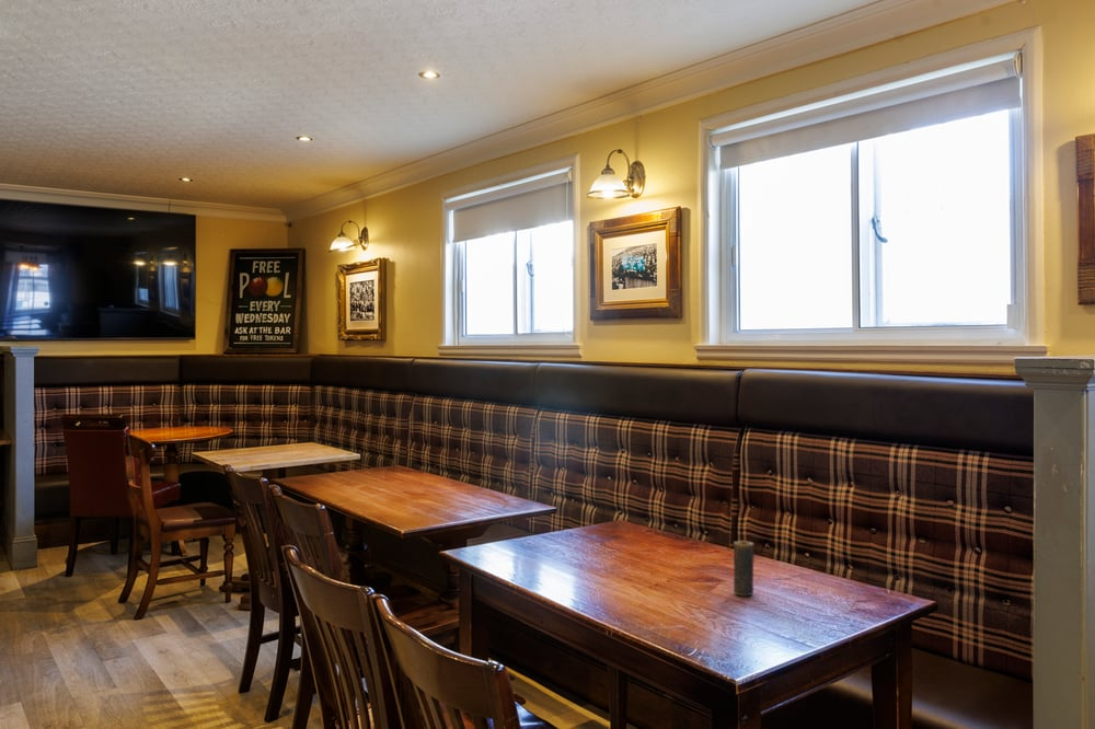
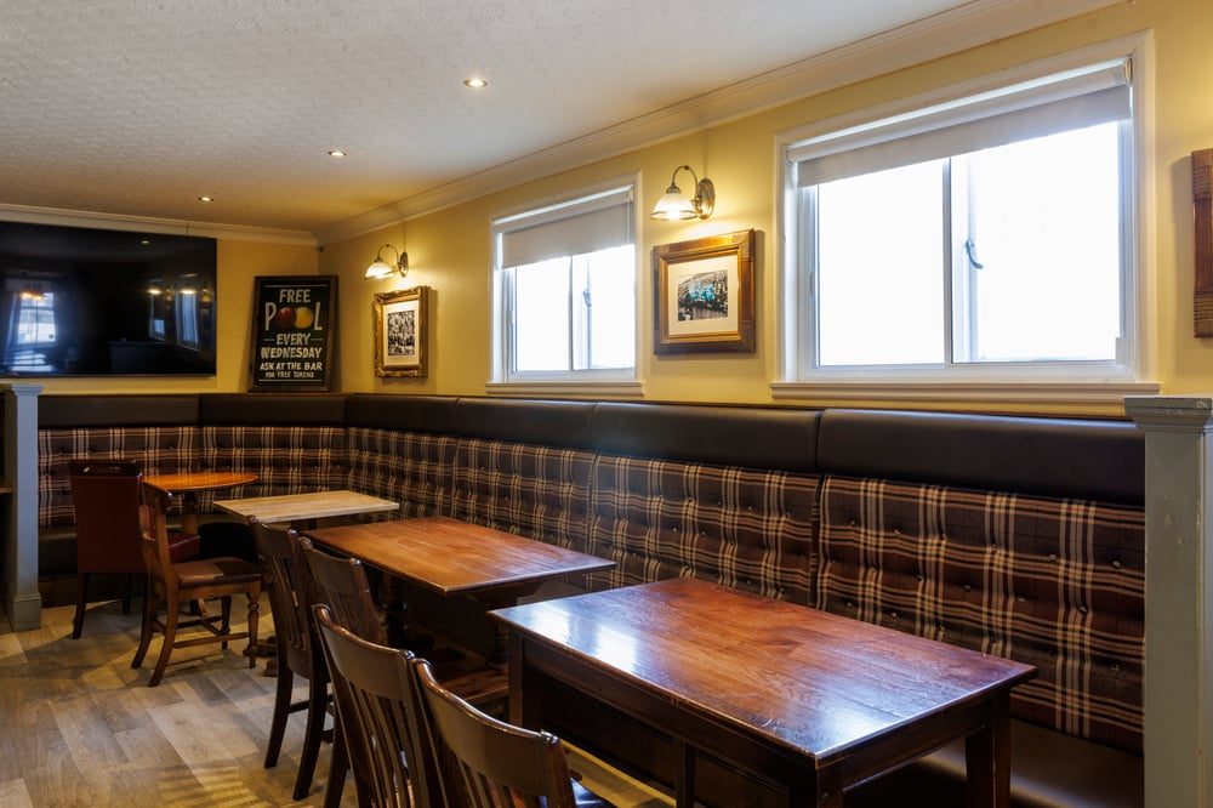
- candle [733,540,756,597]
